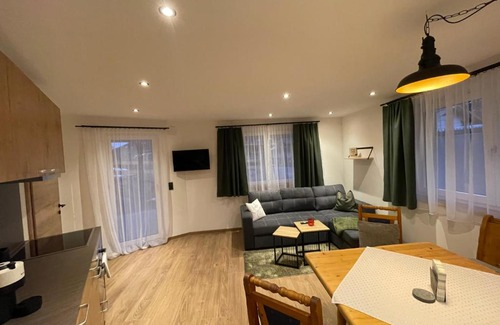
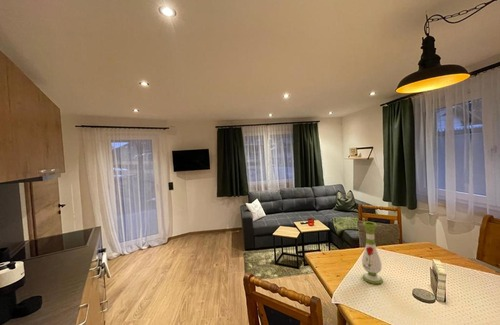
+ vase [361,221,384,285]
